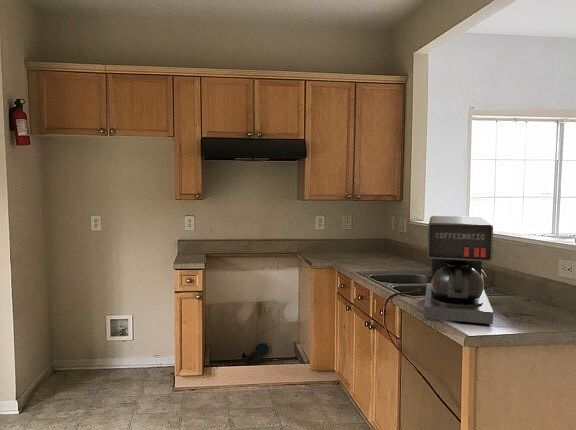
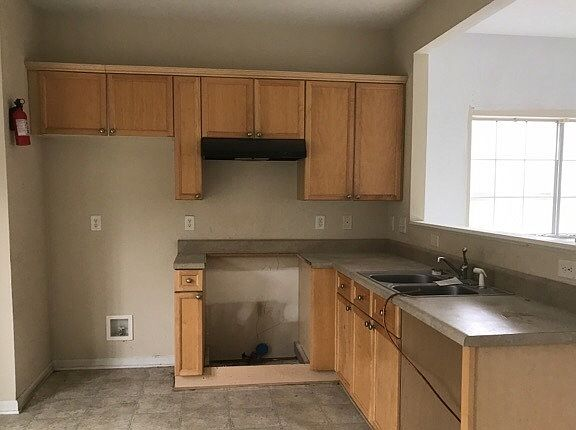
- coffee maker [423,215,494,326]
